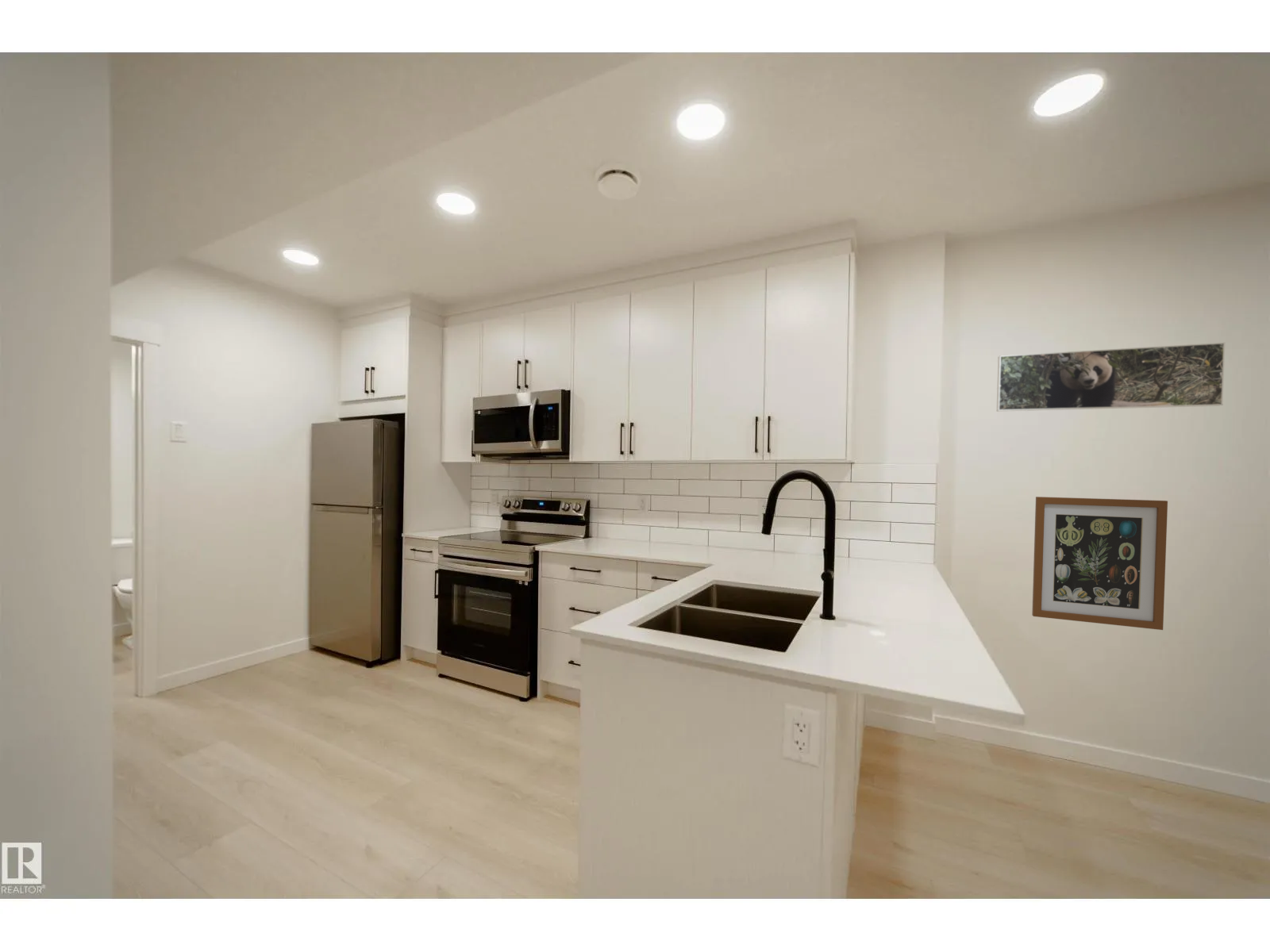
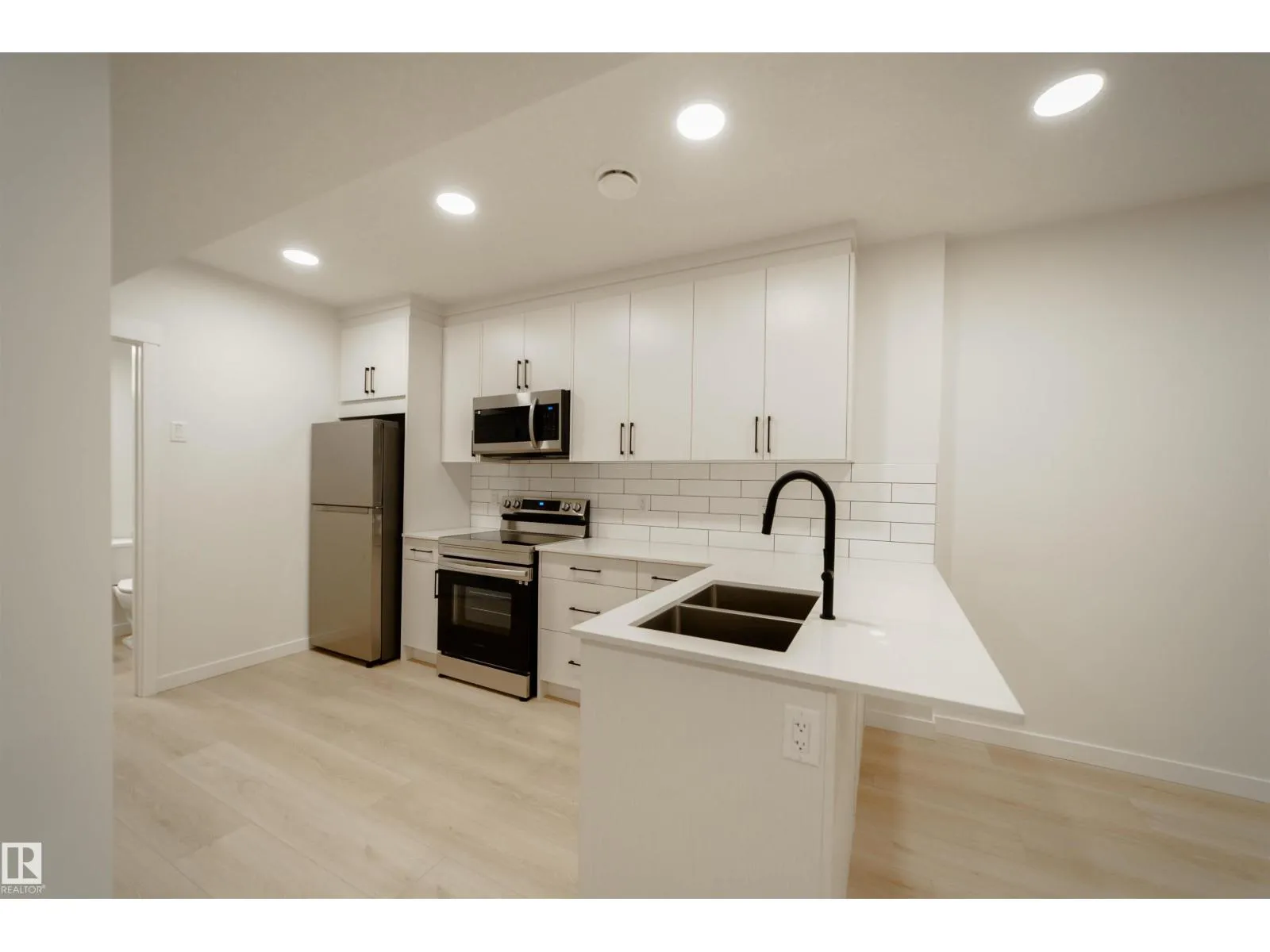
- wall art [1031,496,1168,631]
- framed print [996,342,1226,412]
